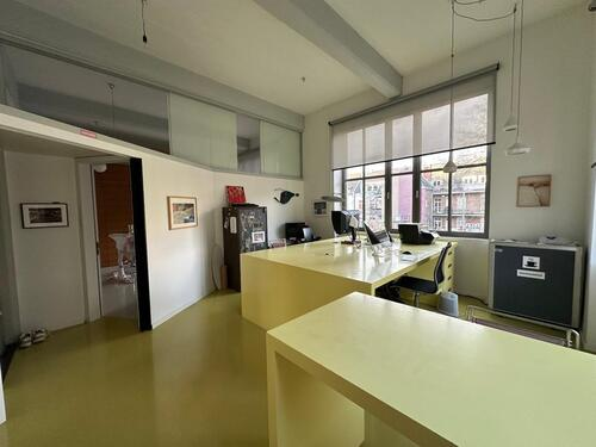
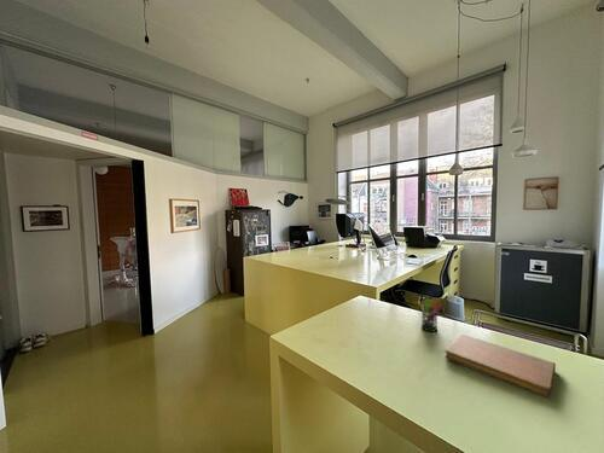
+ pen holder [417,298,443,333]
+ notebook [445,333,557,400]
